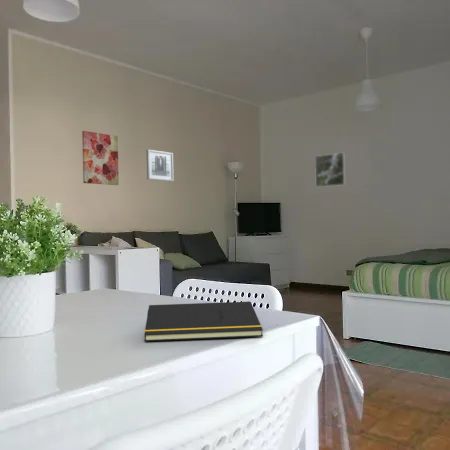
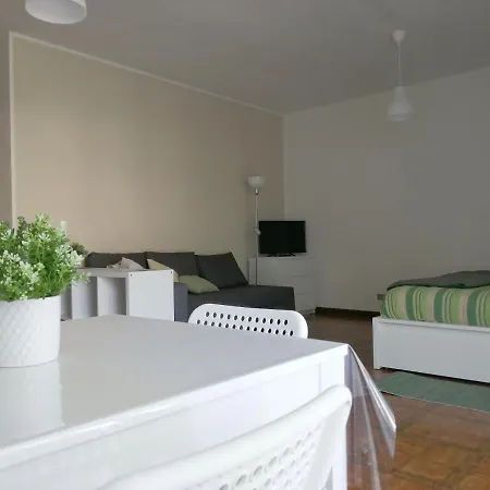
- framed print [314,152,346,188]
- notepad [143,301,264,342]
- wall art [81,130,120,186]
- wall art [145,148,175,183]
